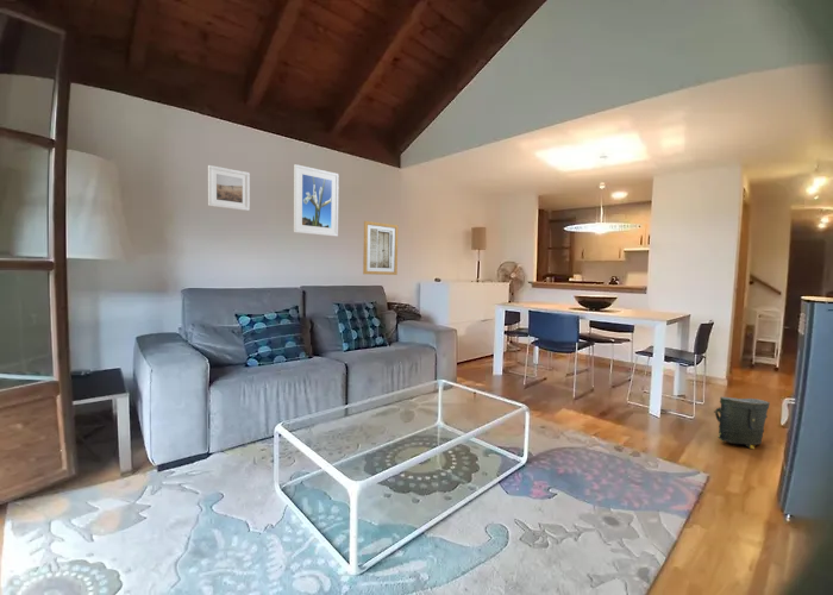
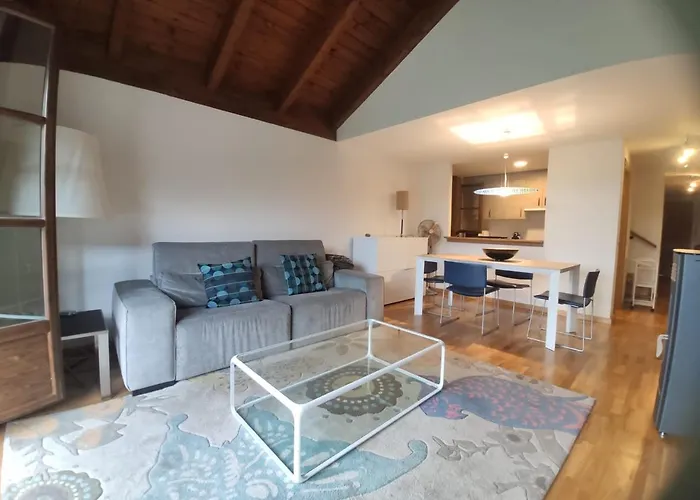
- wall art [362,220,400,276]
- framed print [207,164,251,212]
- bag [713,396,771,451]
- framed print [293,163,340,238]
